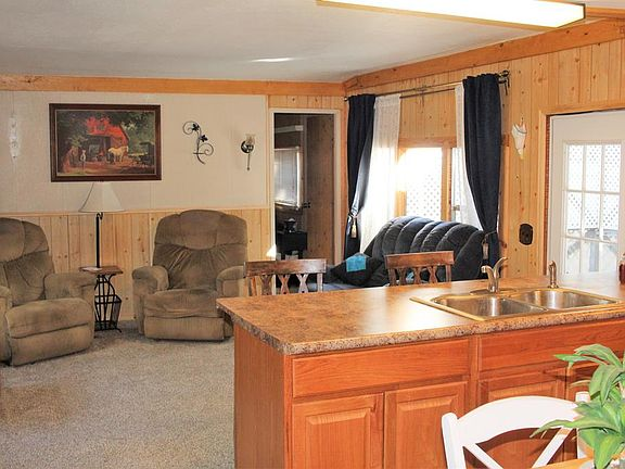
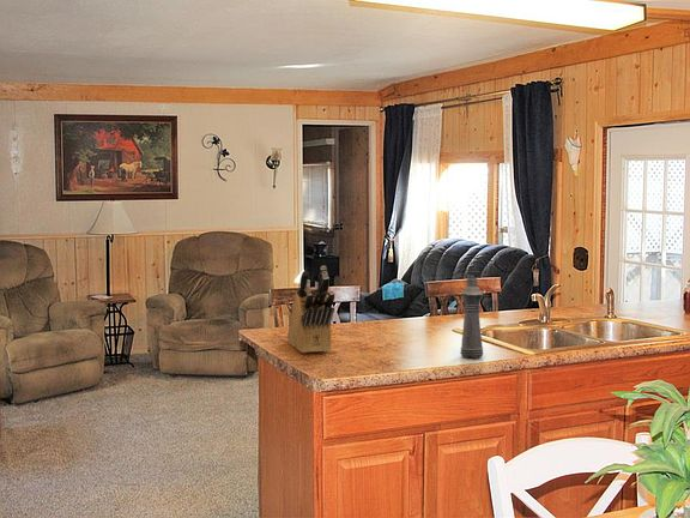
+ bottle [459,276,485,359]
+ knife block [286,265,335,354]
